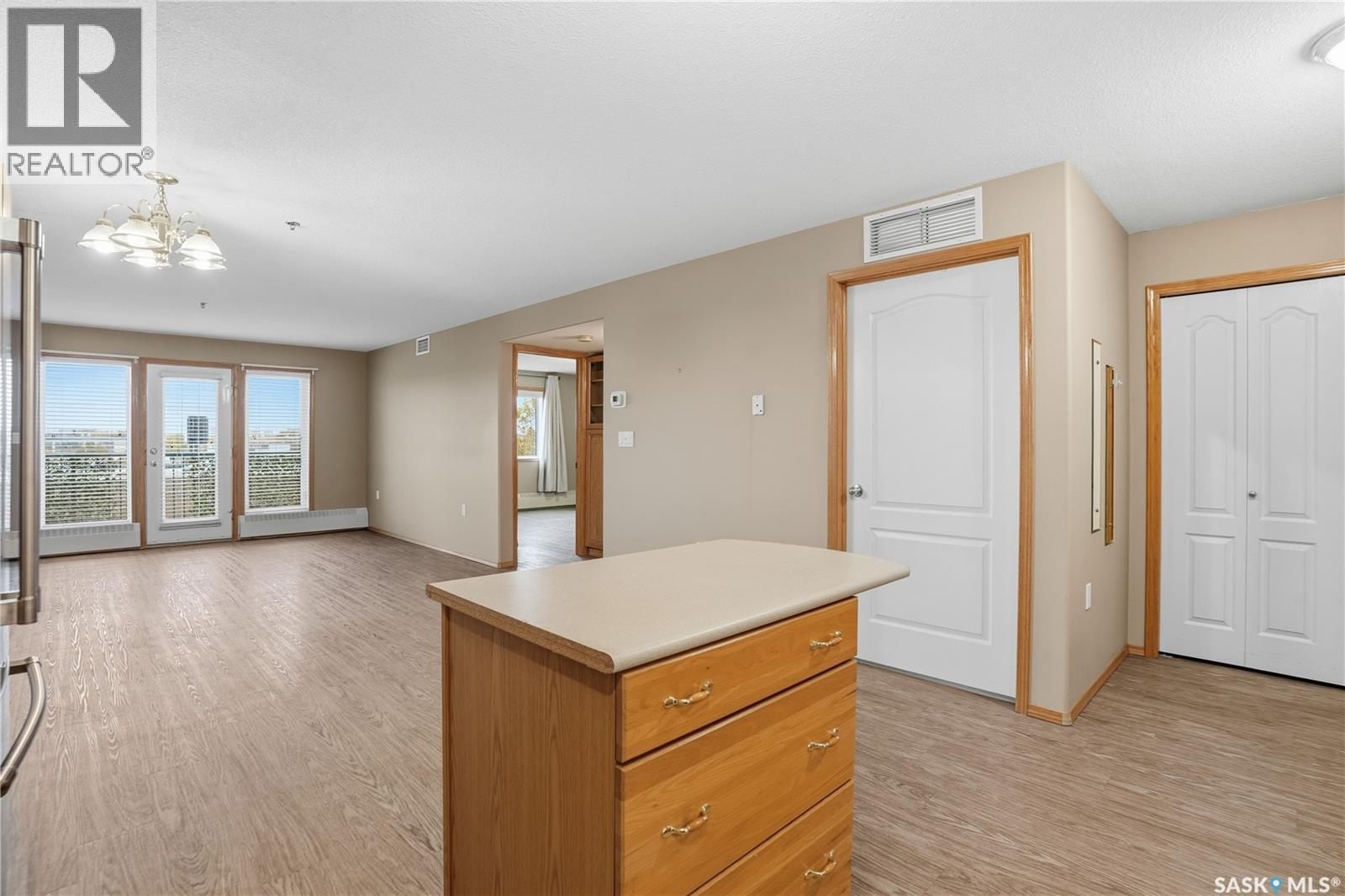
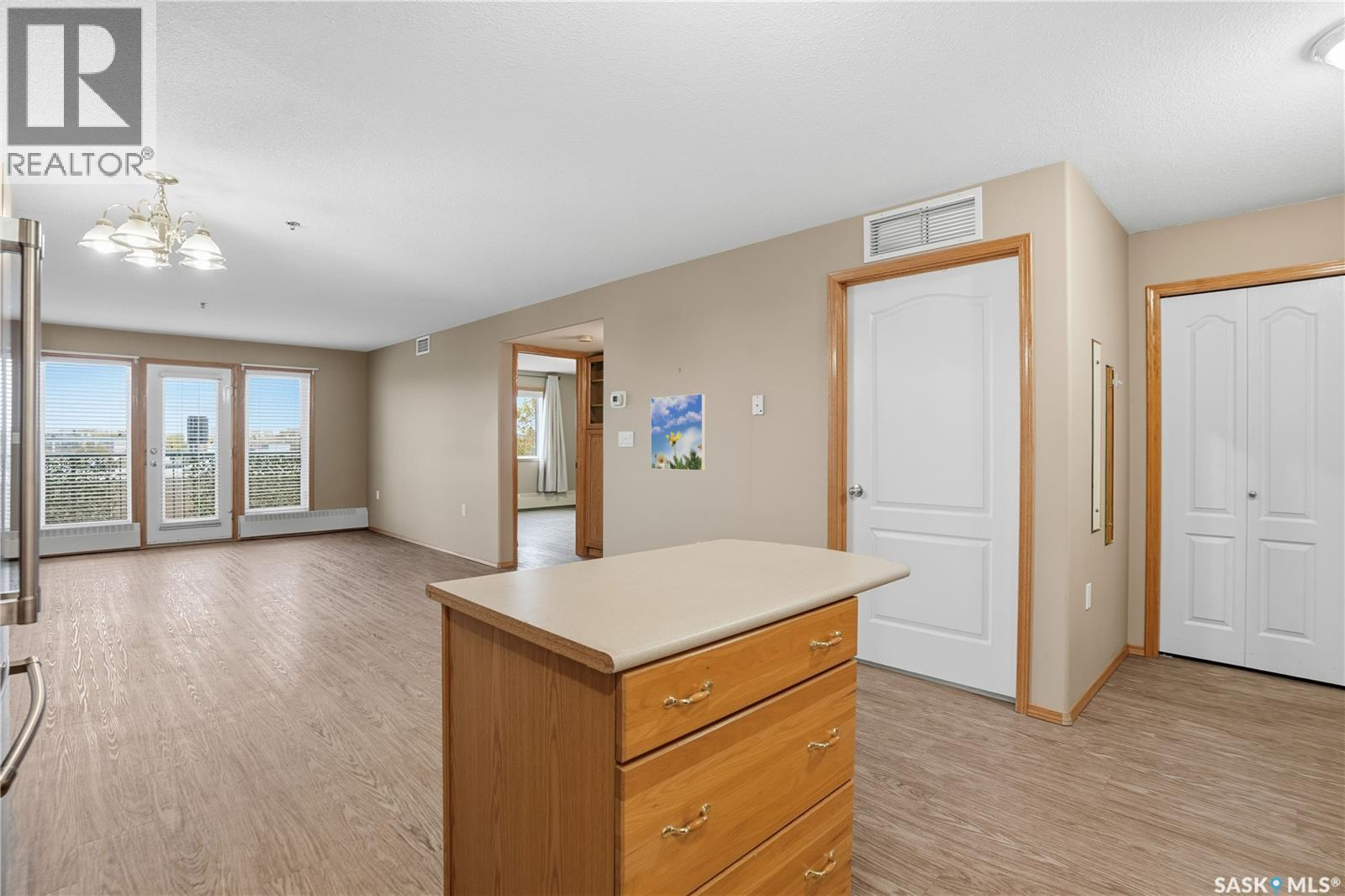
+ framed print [650,393,706,472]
